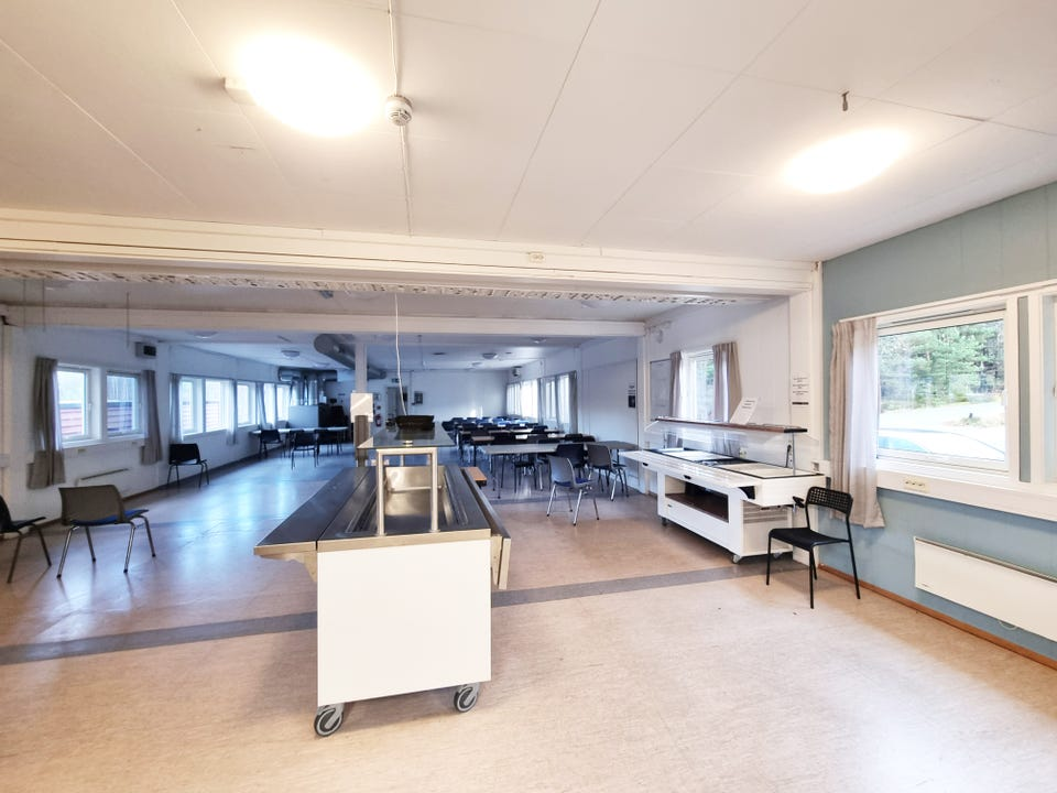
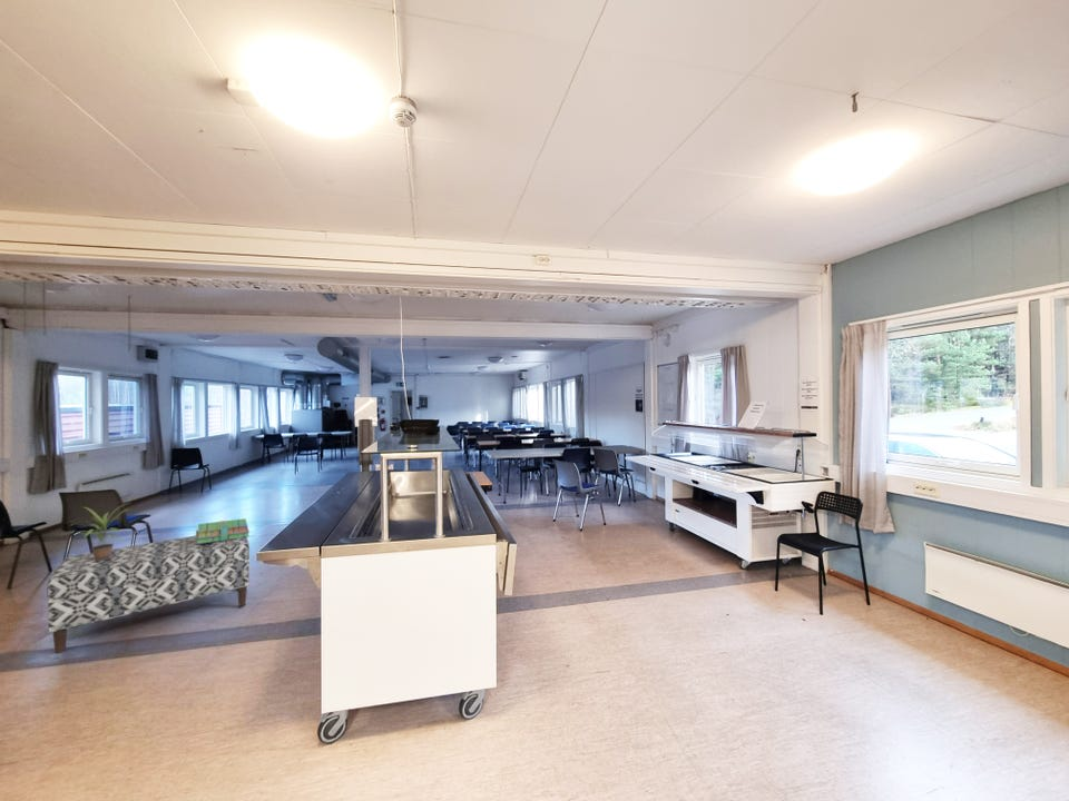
+ stack of books [195,517,251,544]
+ bench [46,535,251,654]
+ potted plant [80,502,130,561]
